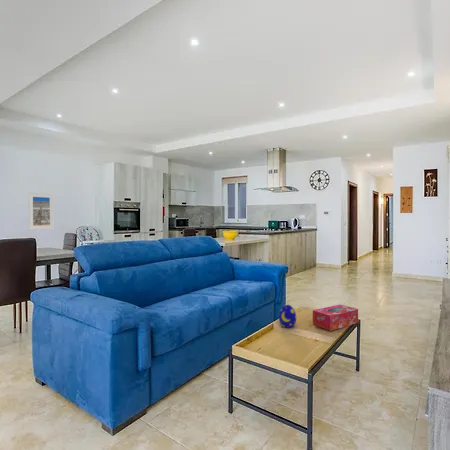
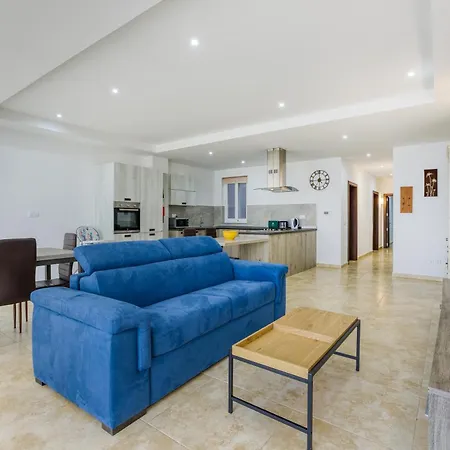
- tissue box [312,303,359,332]
- decorative egg [278,303,297,328]
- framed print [27,191,55,231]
